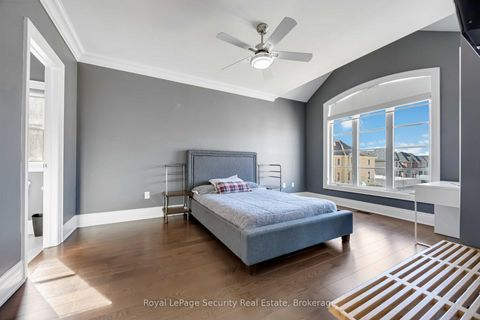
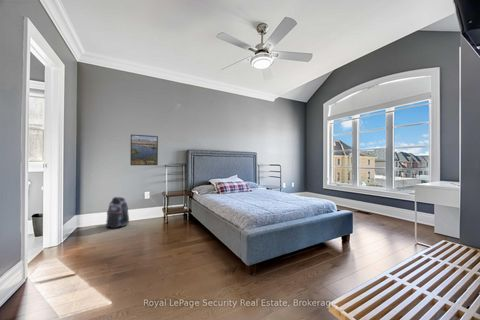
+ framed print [129,134,159,166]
+ backpack [104,196,130,229]
